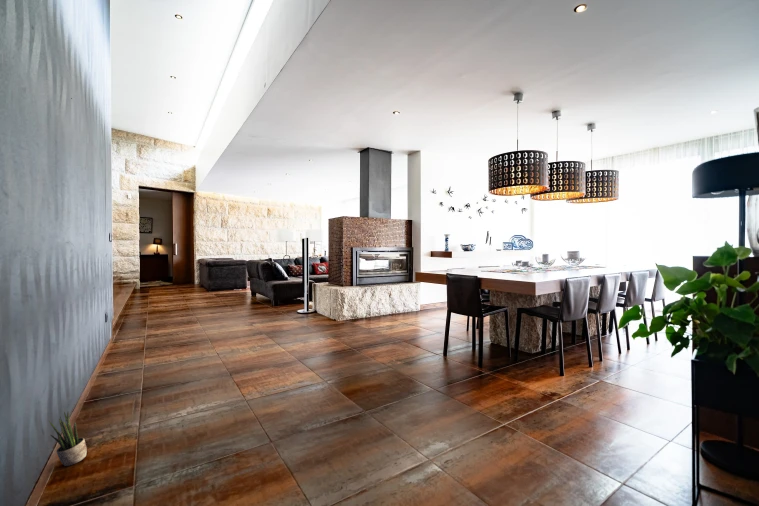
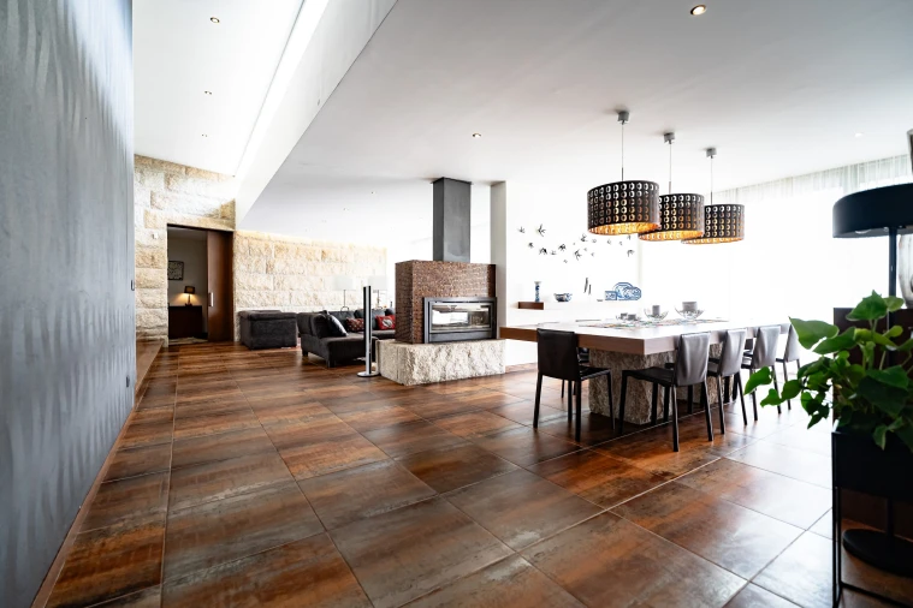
- potted plant [48,411,88,467]
